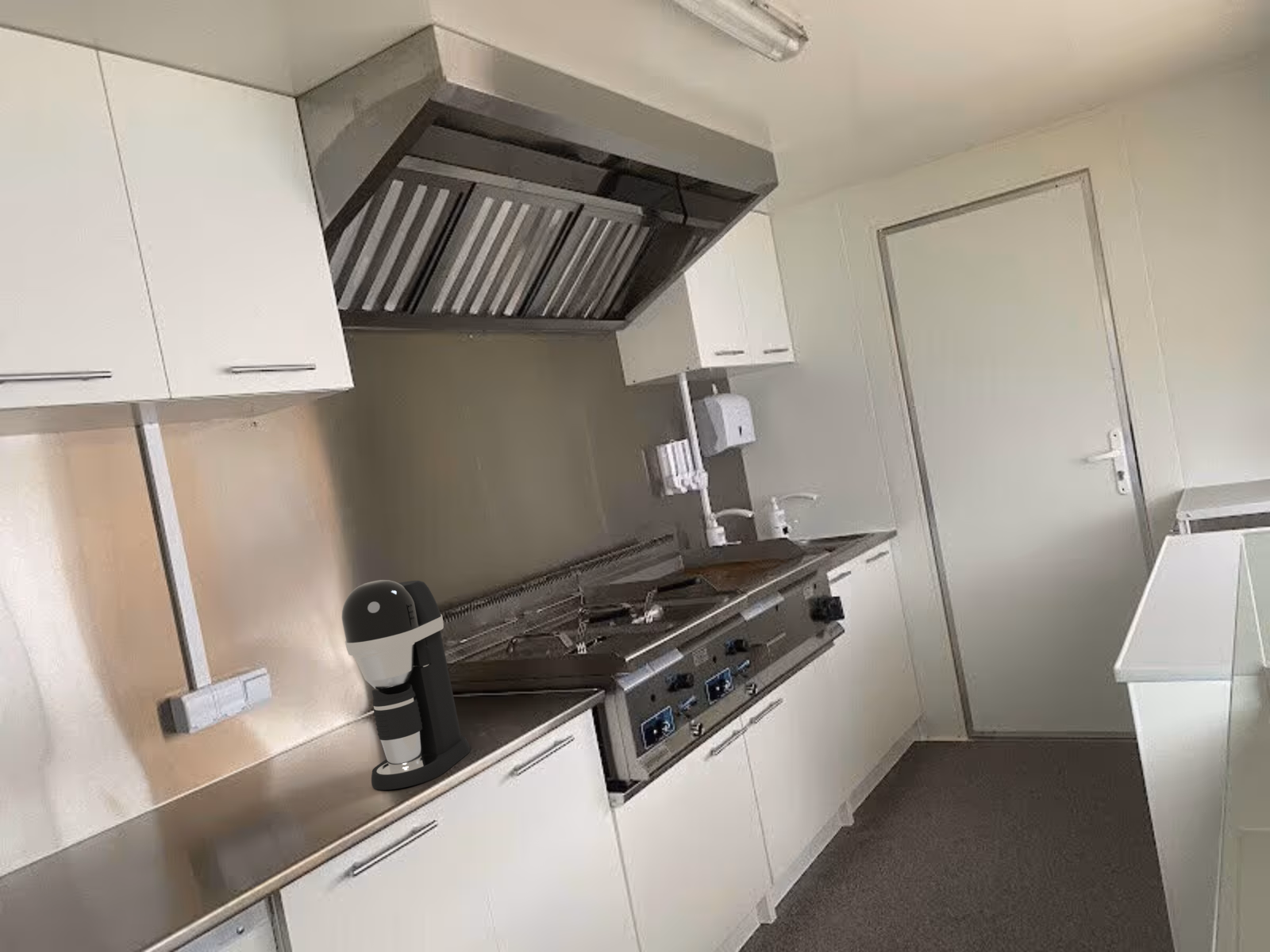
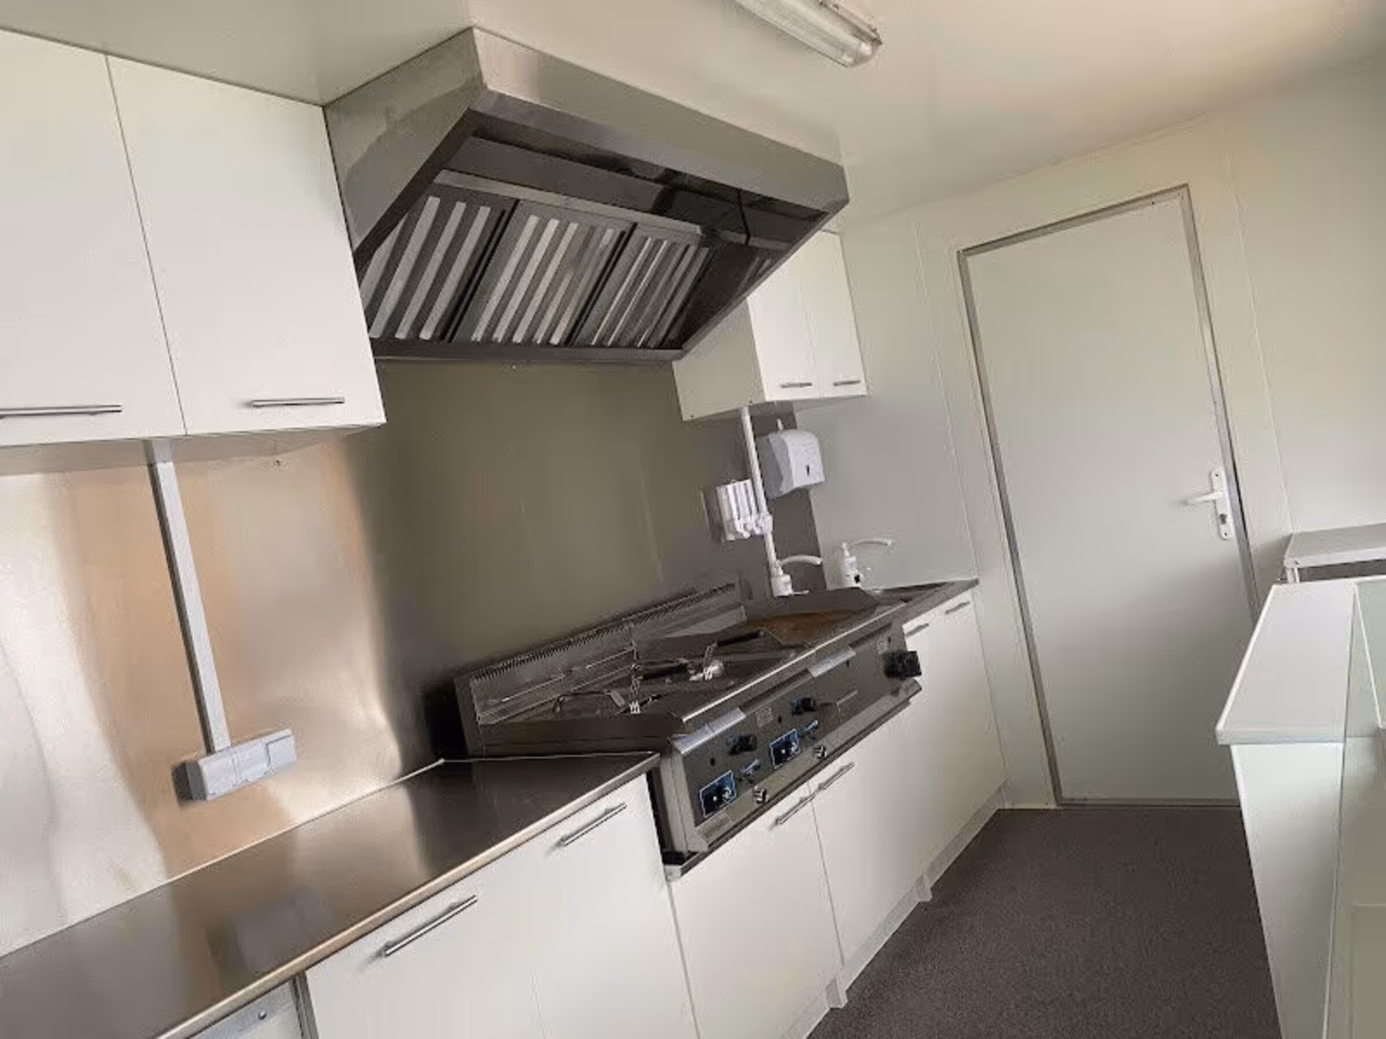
- coffee maker [341,579,471,791]
